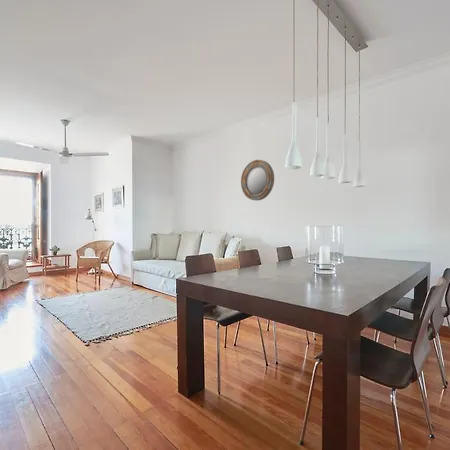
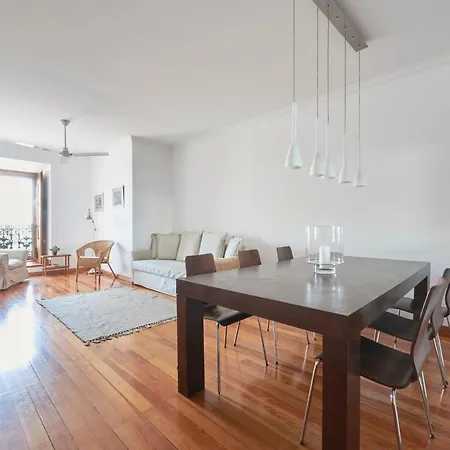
- home mirror [240,159,275,201]
